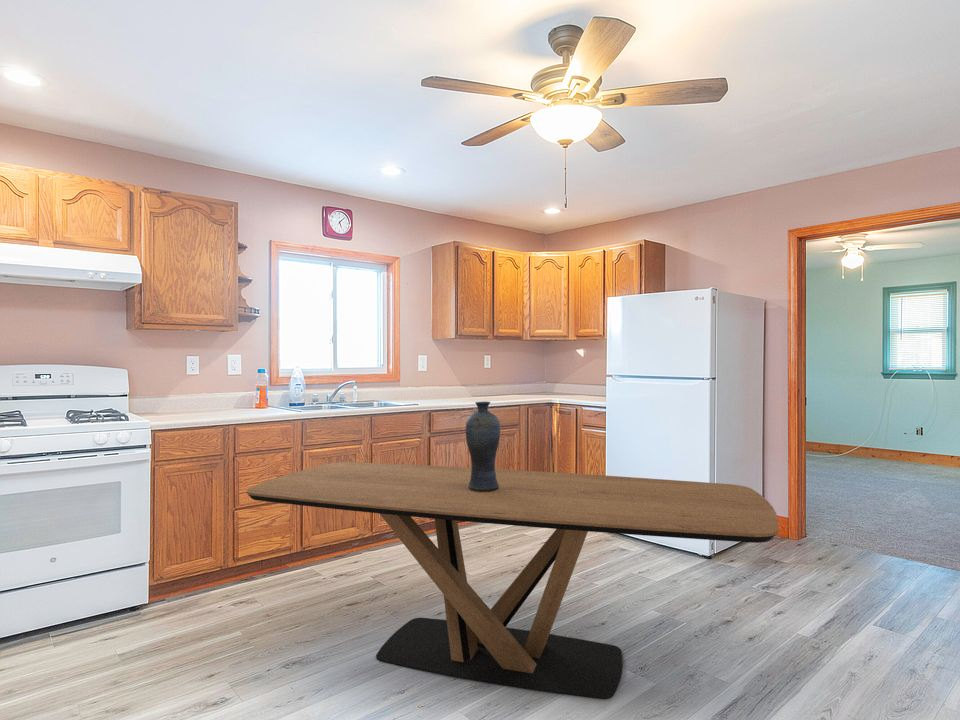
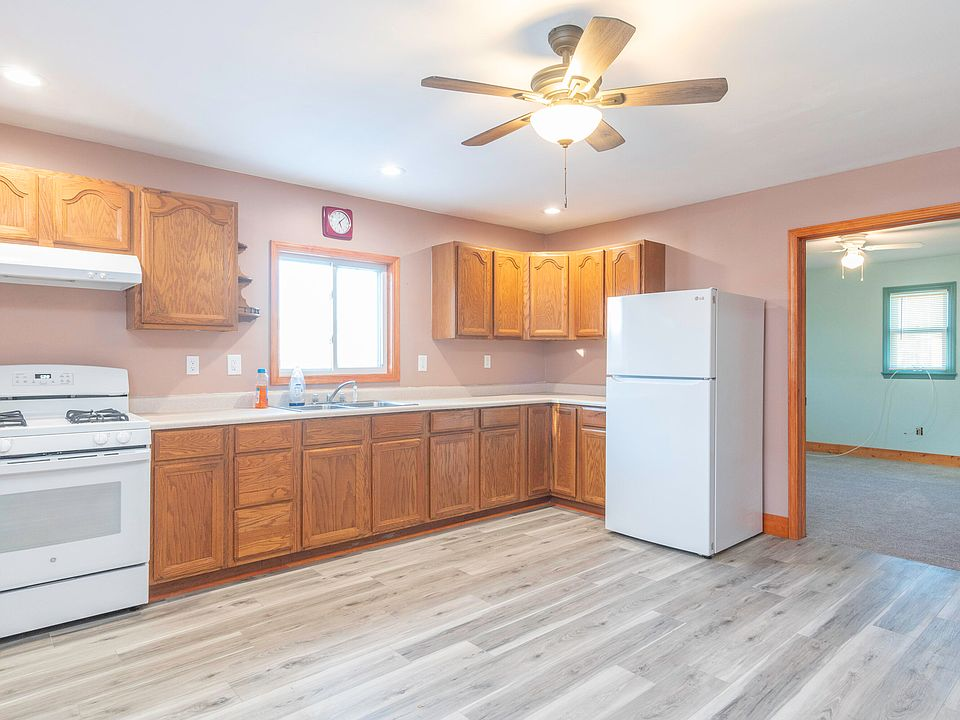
- dining table [246,461,779,700]
- vase [464,401,501,492]
